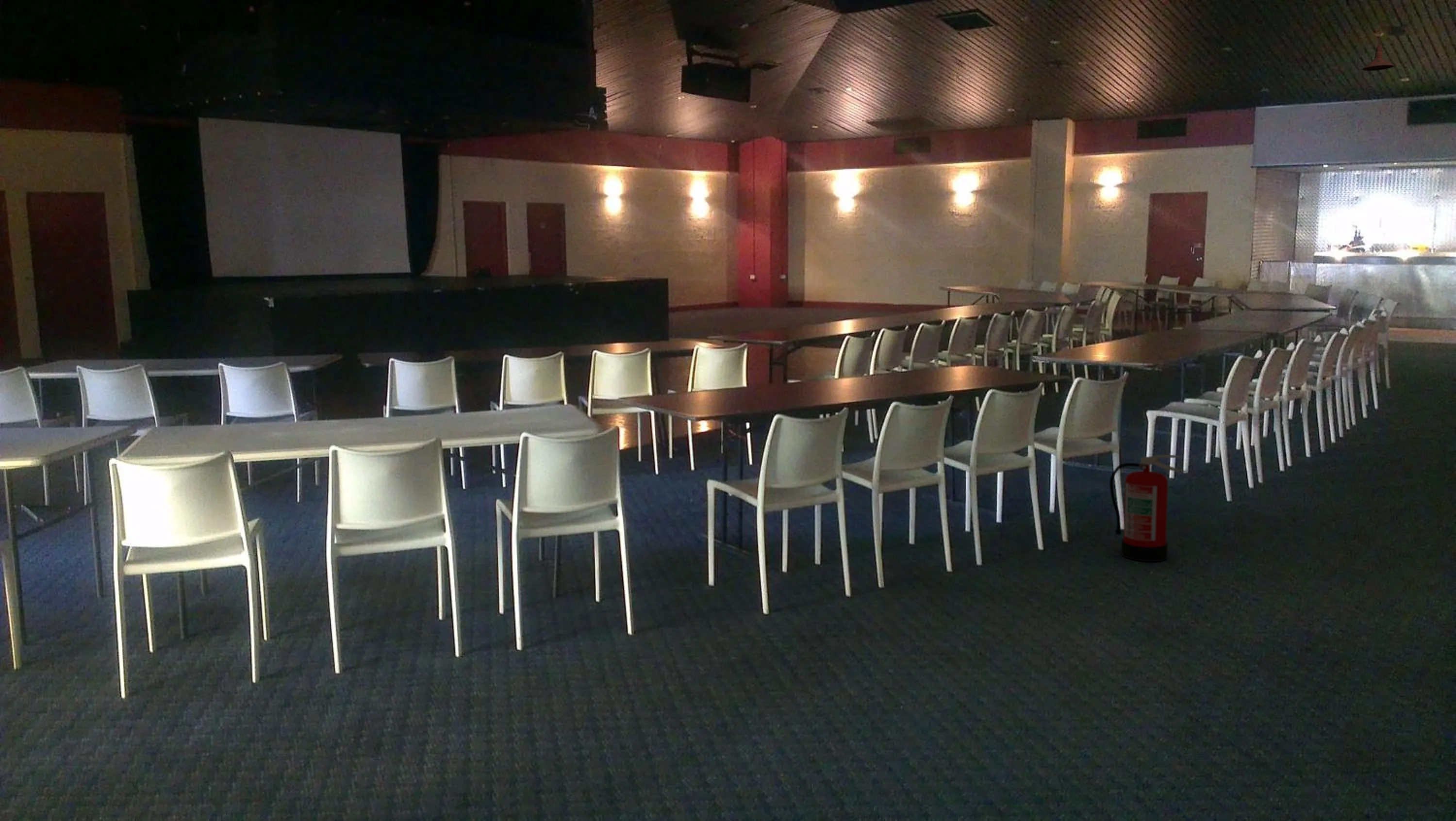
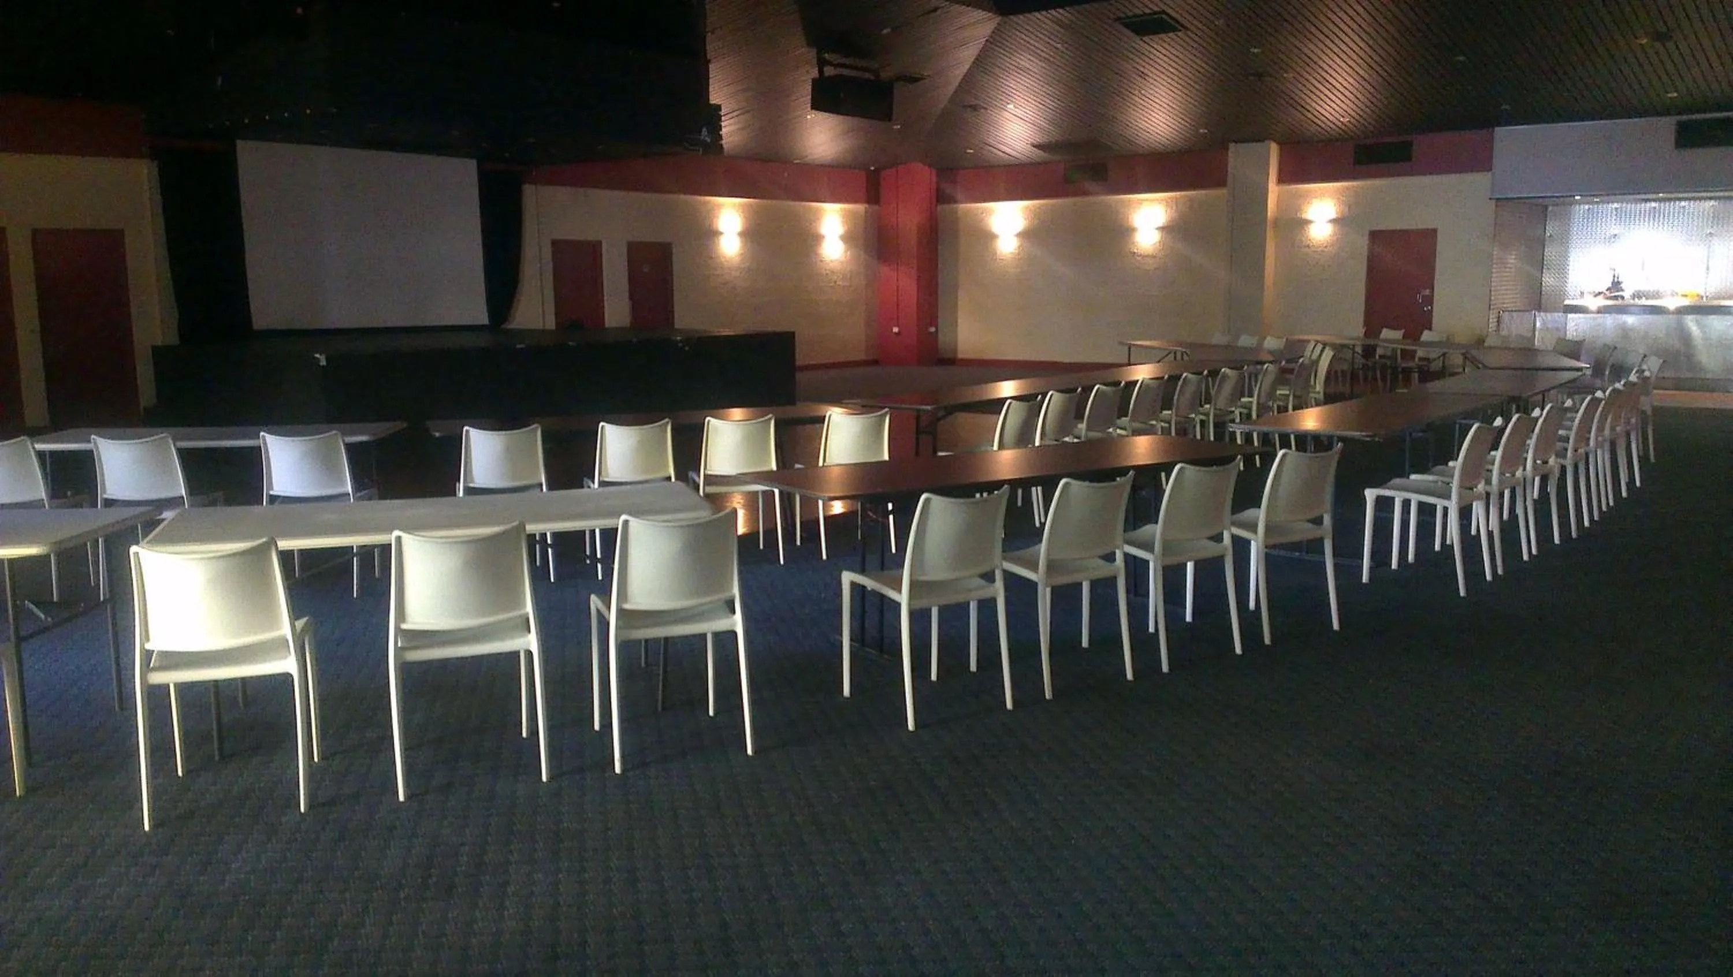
- pendant light [1362,20,1395,71]
- fire extinguisher [1109,454,1188,562]
